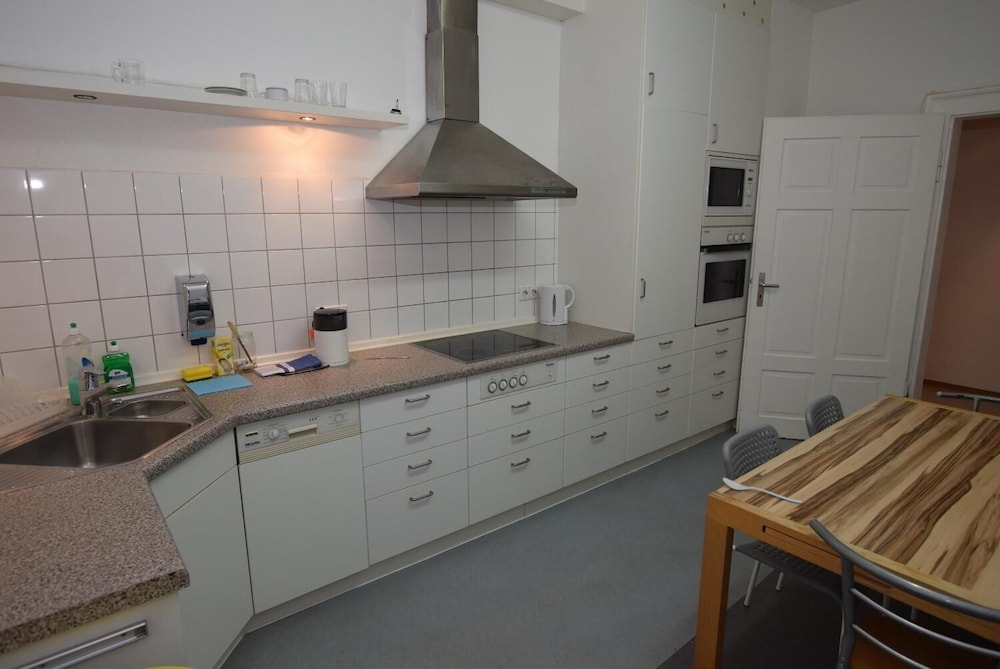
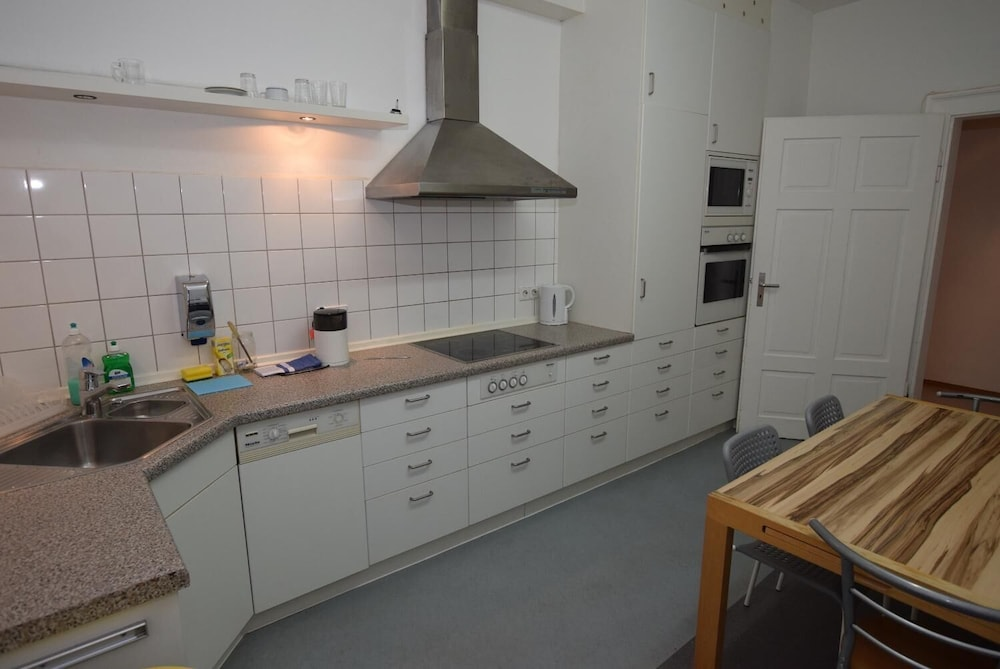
- spoon [722,477,803,504]
